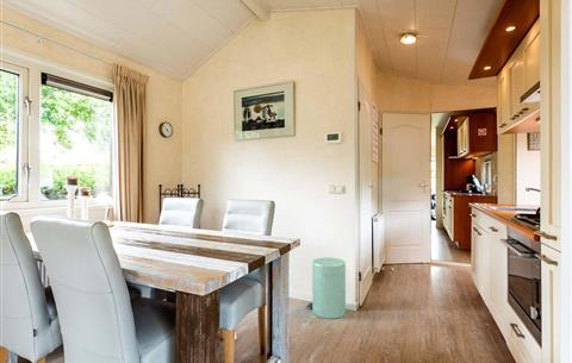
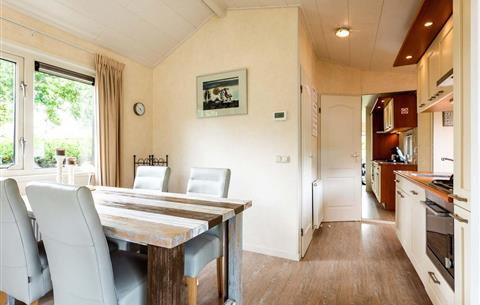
- trash can [305,256,347,320]
